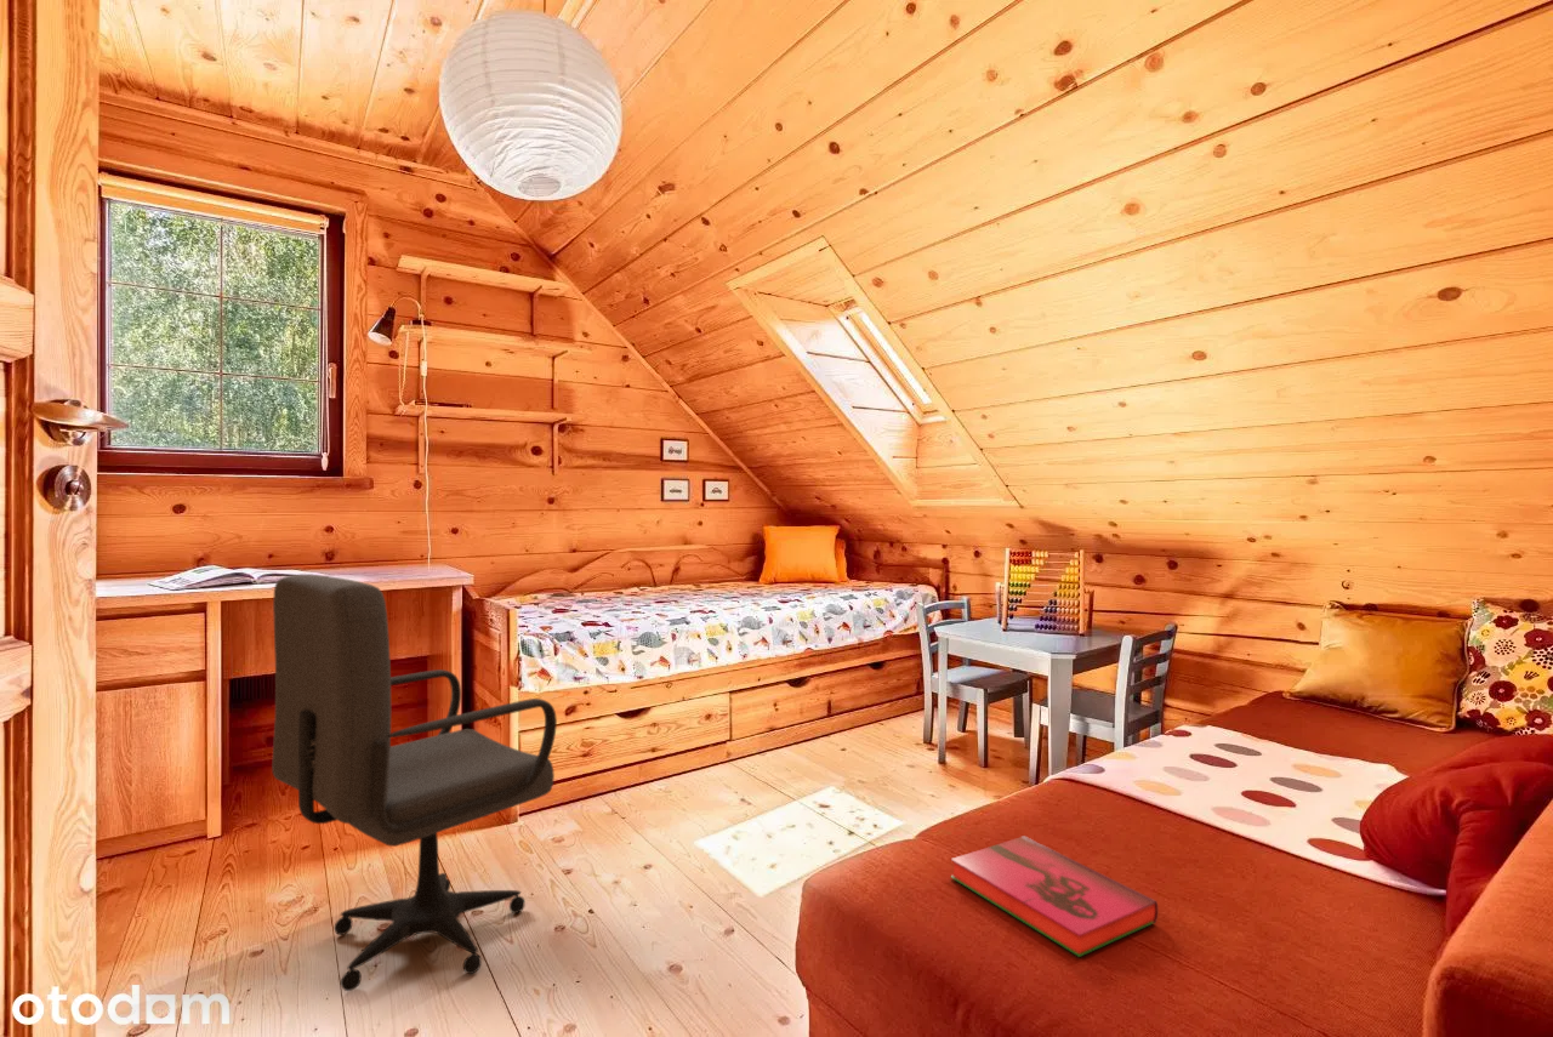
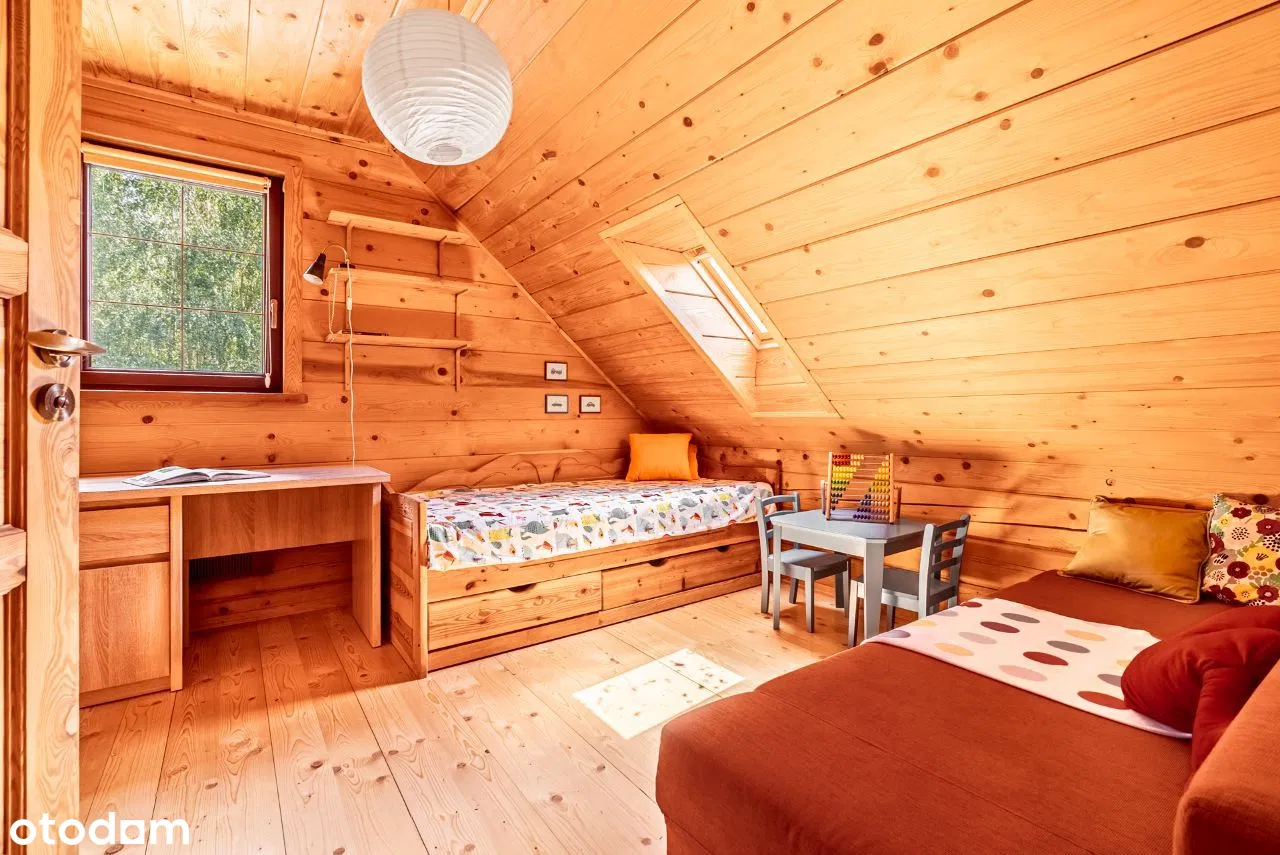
- hardback book [950,834,1159,958]
- office chair [271,572,558,992]
